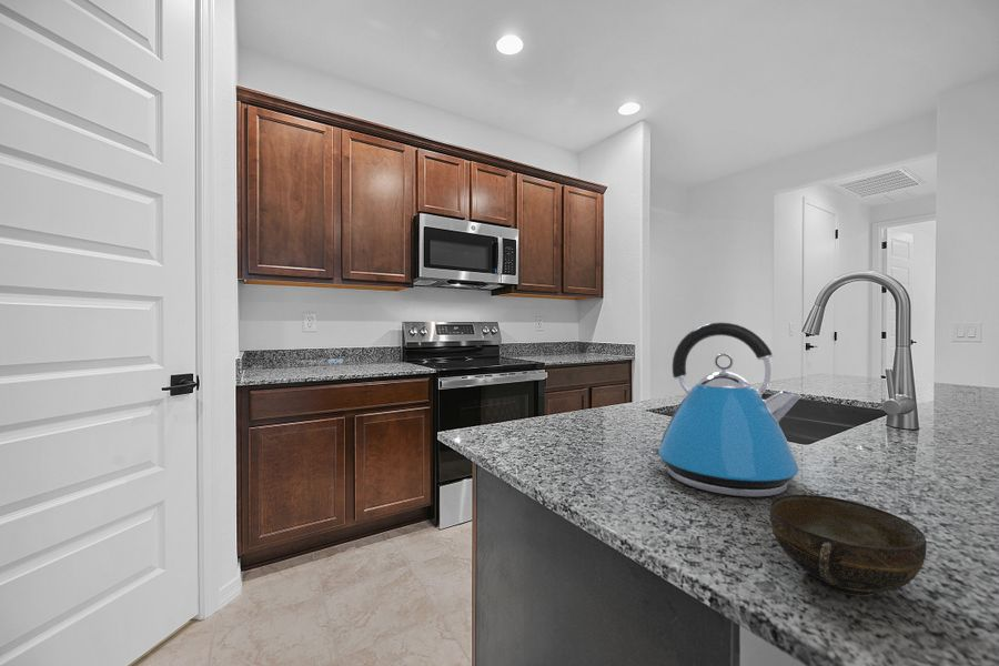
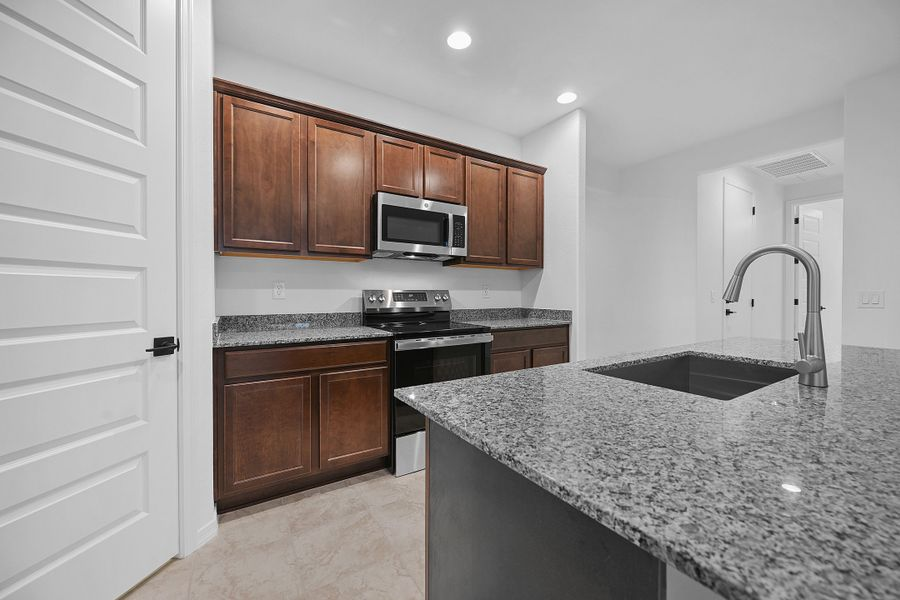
- kettle [647,321,803,498]
- cup [769,494,928,597]
